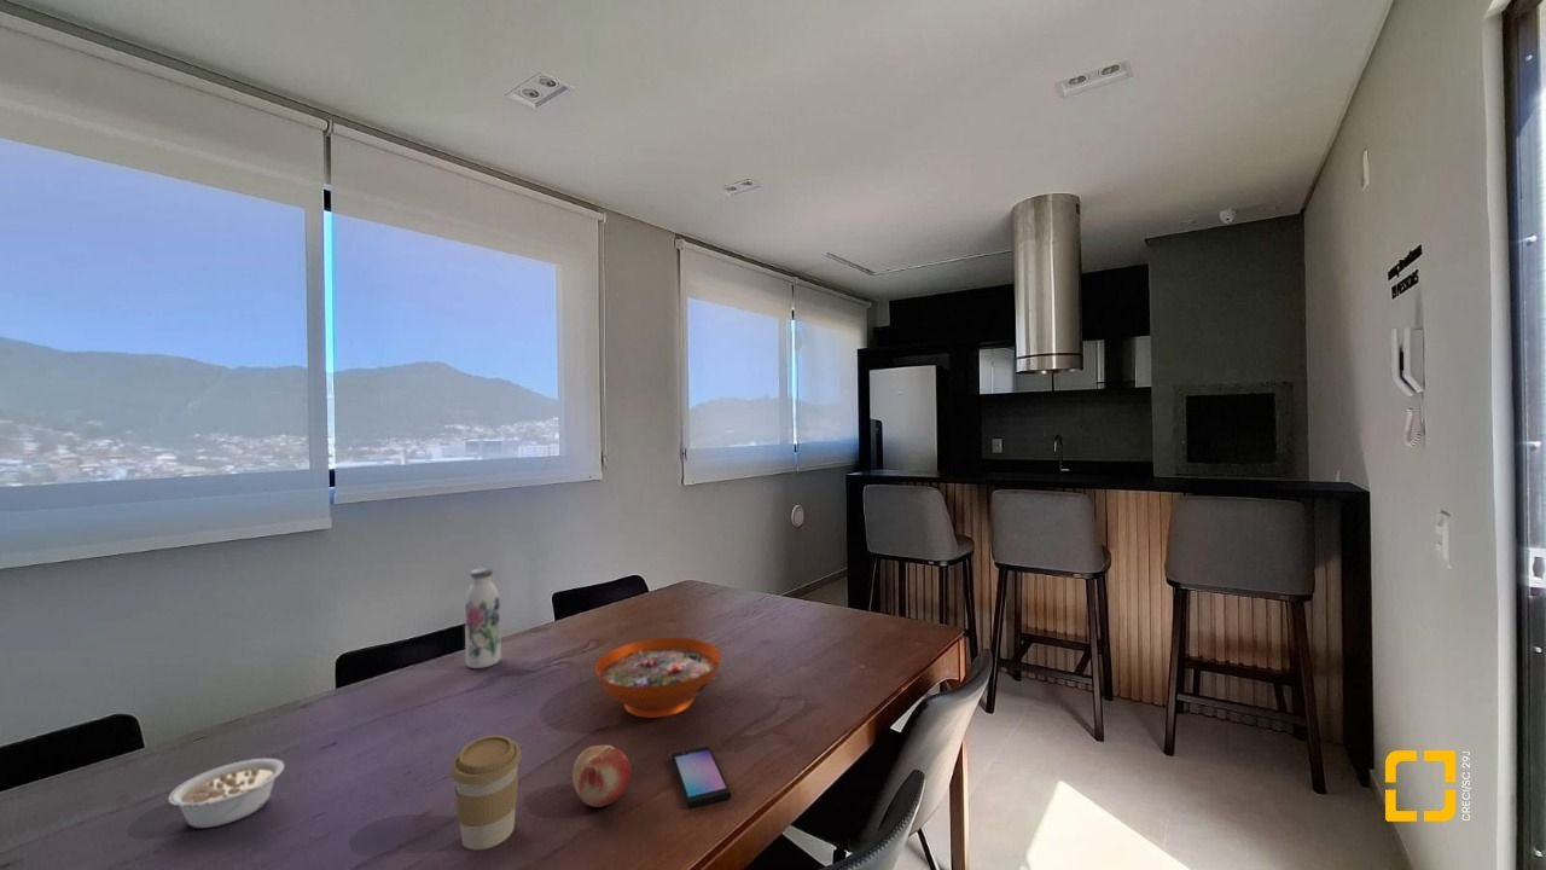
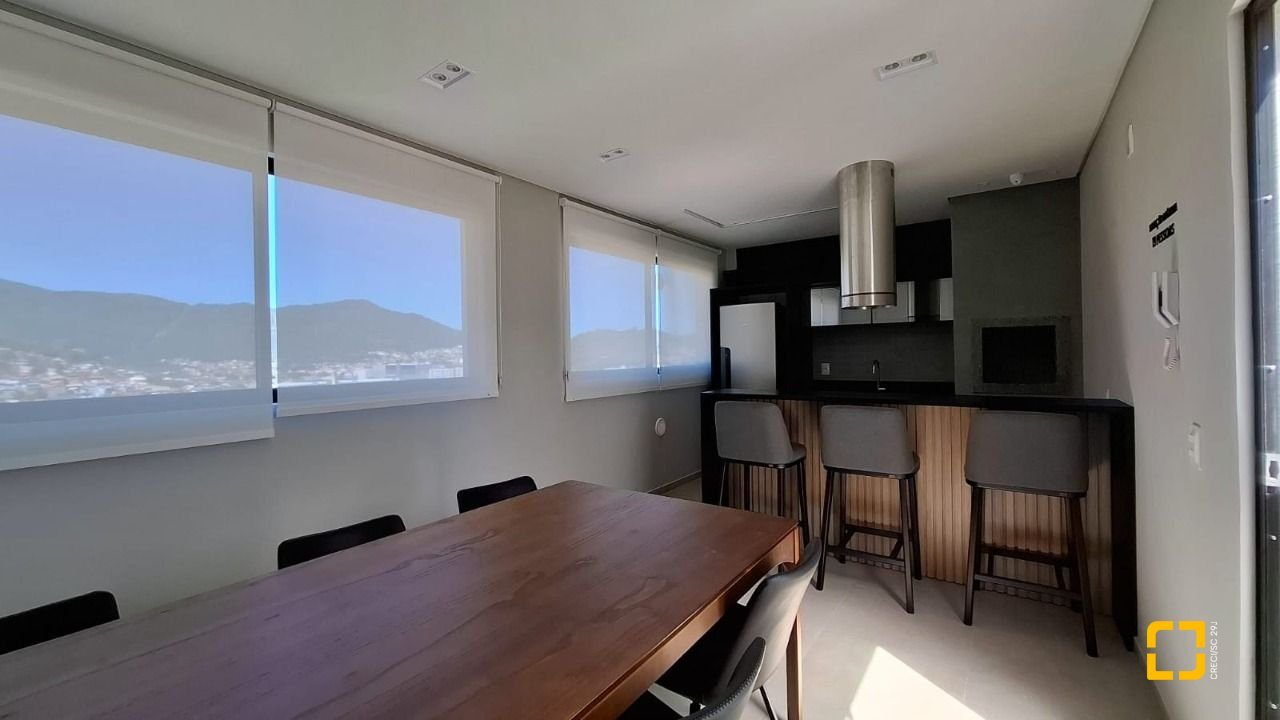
- water bottle [464,567,502,669]
- smartphone [670,746,732,810]
- legume [167,758,286,829]
- fruit [571,744,632,808]
- coffee cup [449,733,522,851]
- decorative bowl [593,637,721,719]
